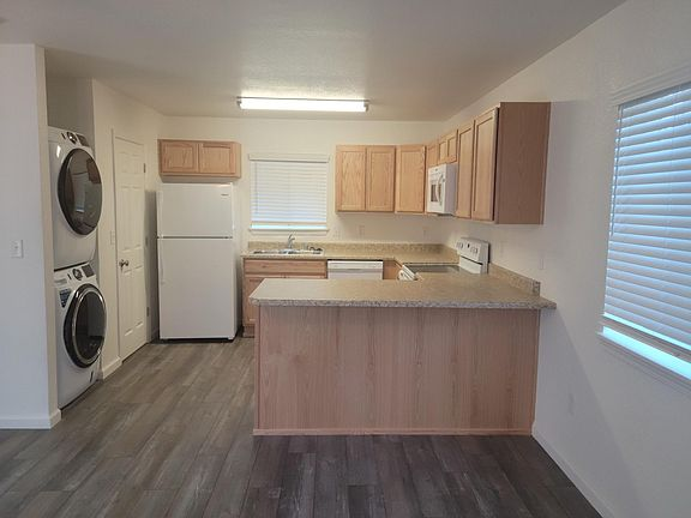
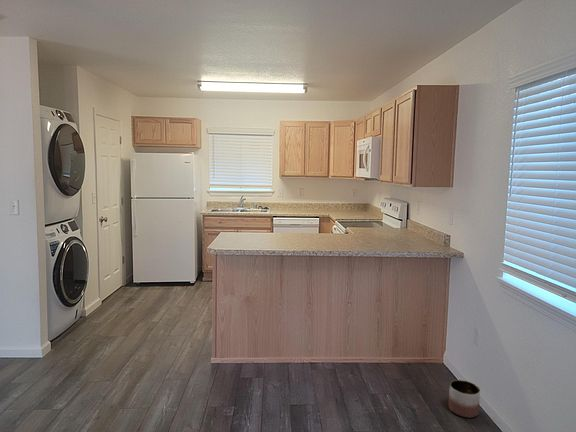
+ planter [448,379,481,418]
